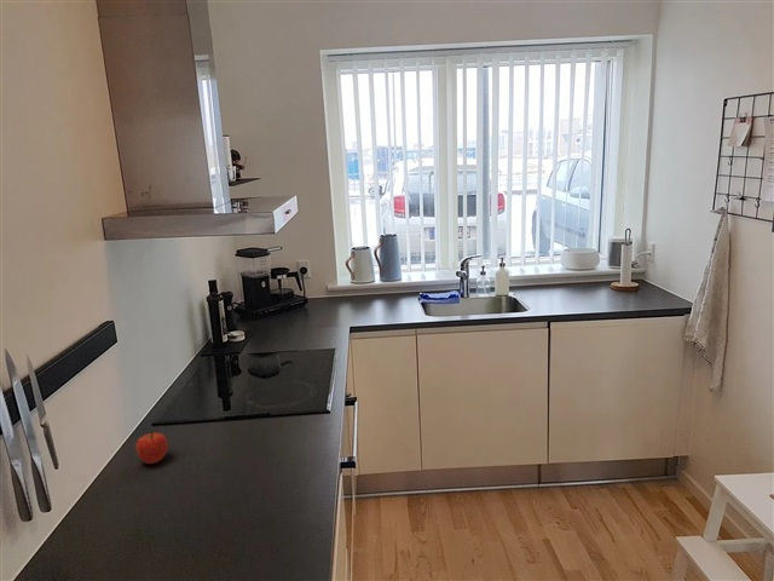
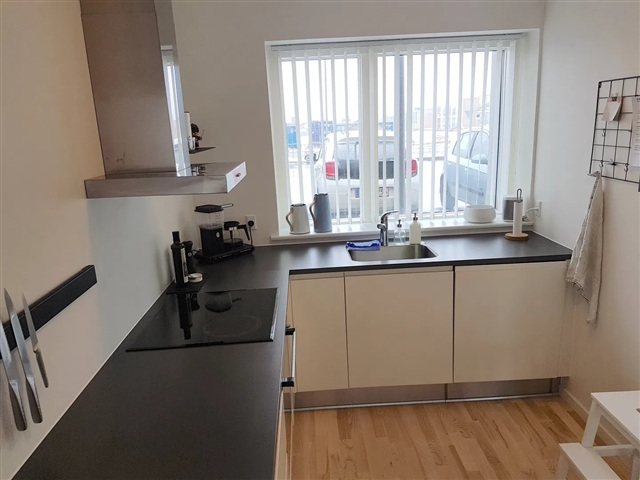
- fruit [134,431,169,465]
